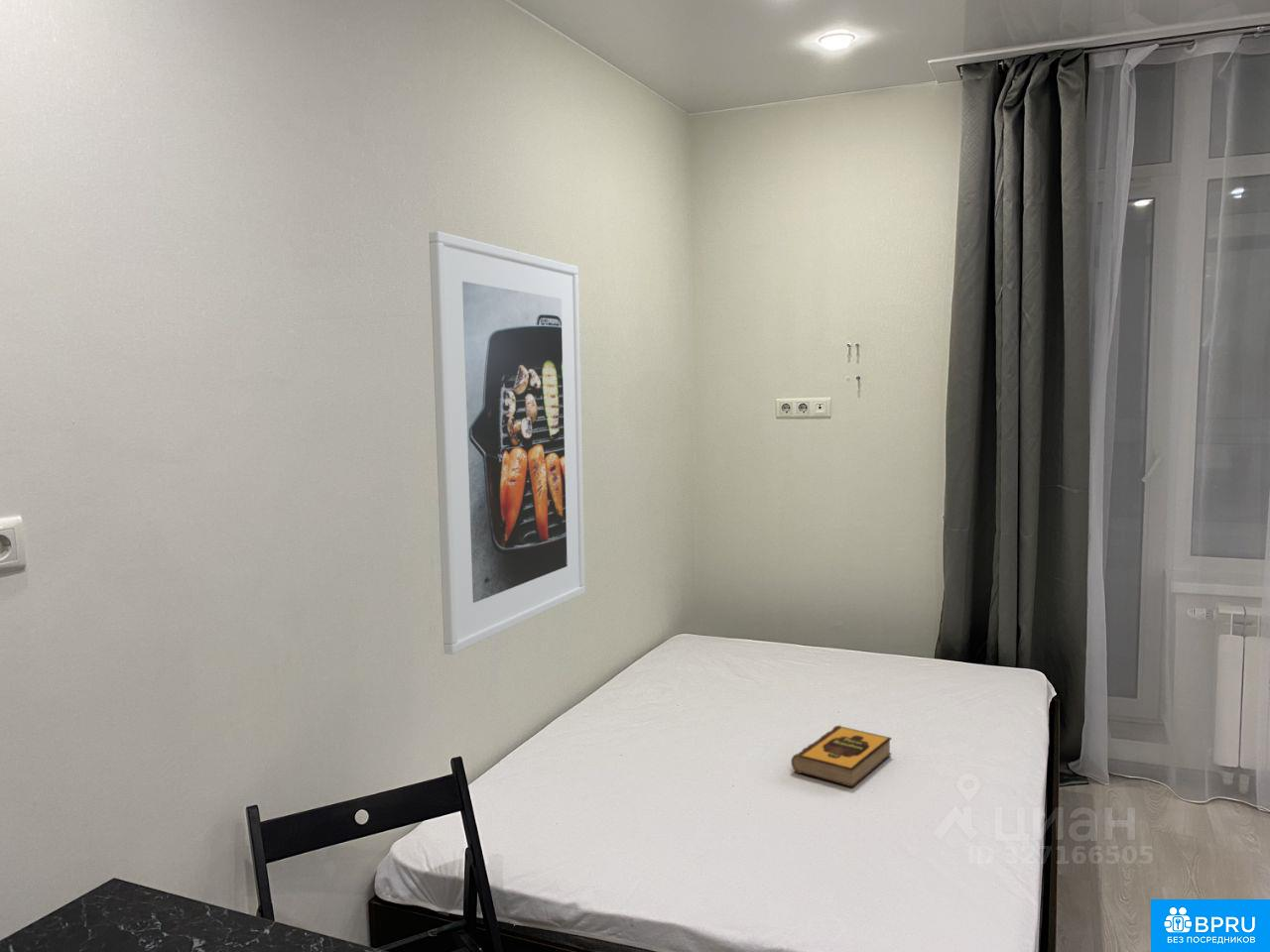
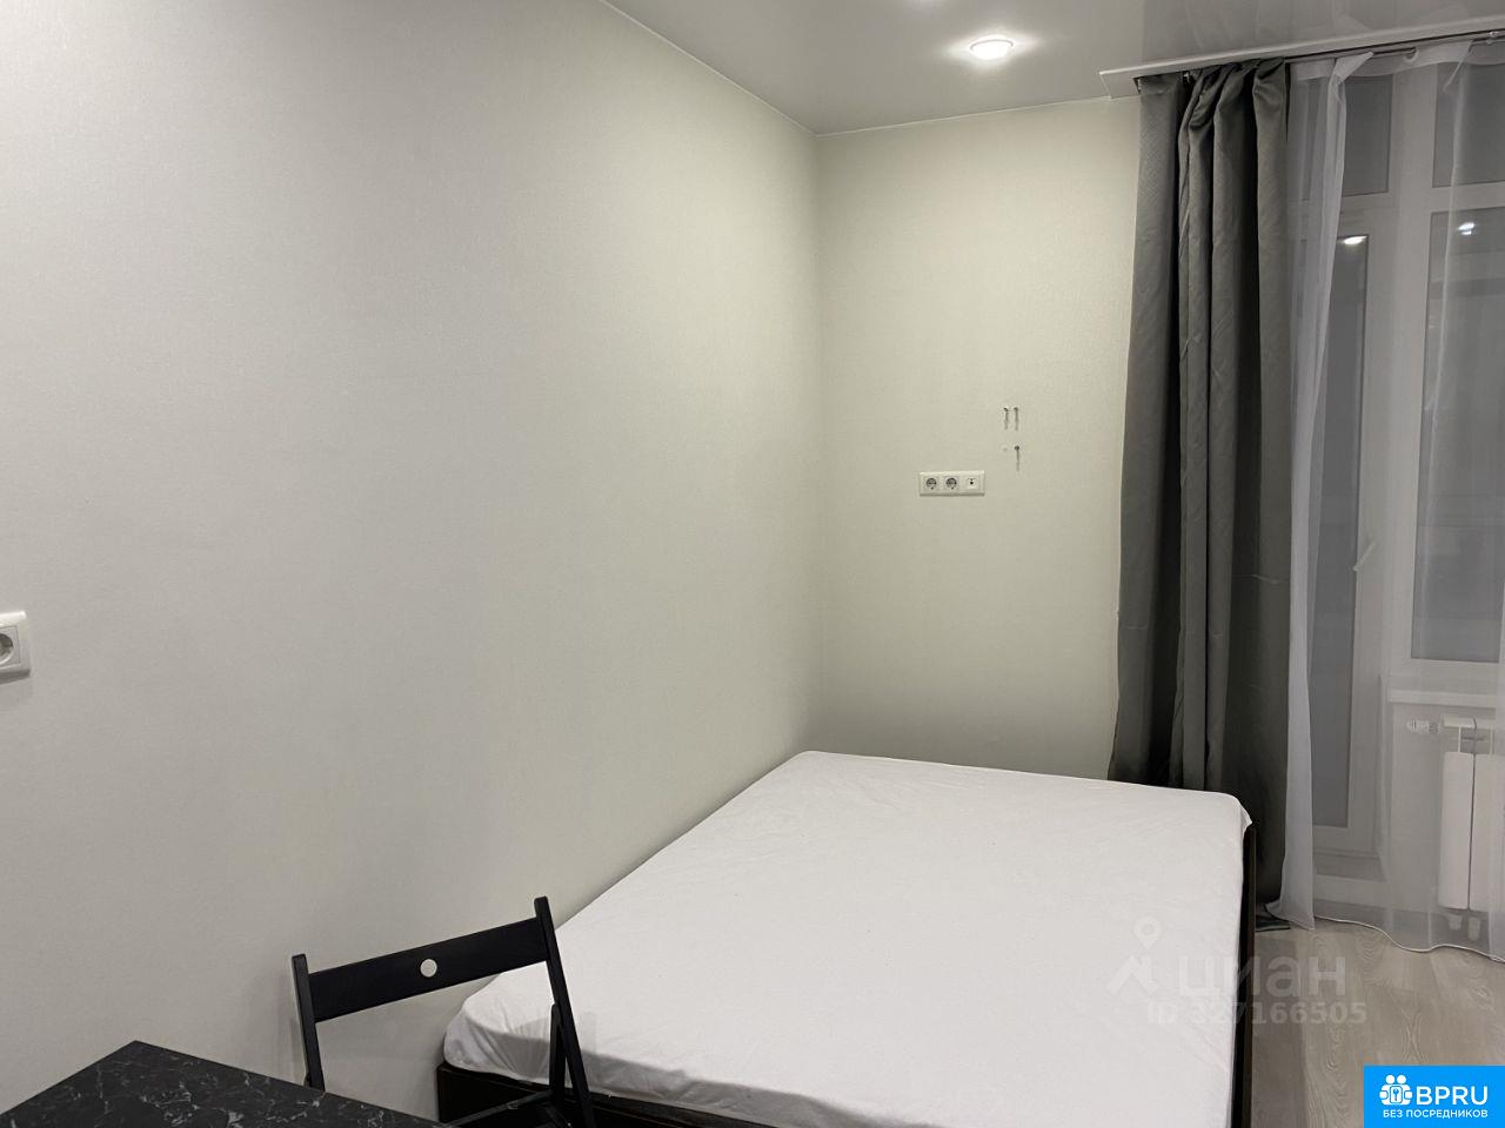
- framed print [428,230,586,655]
- hardback book [790,725,892,788]
